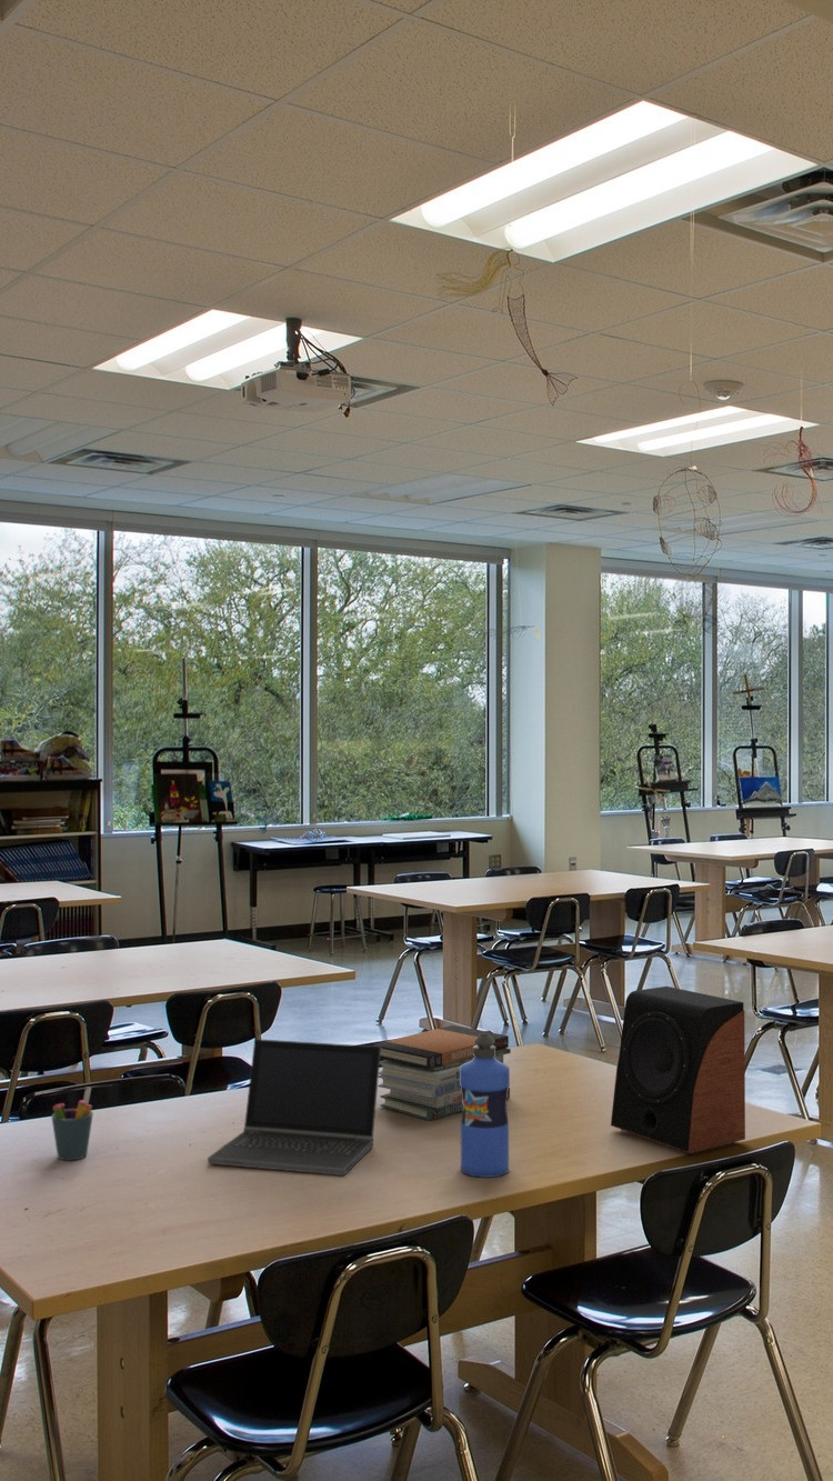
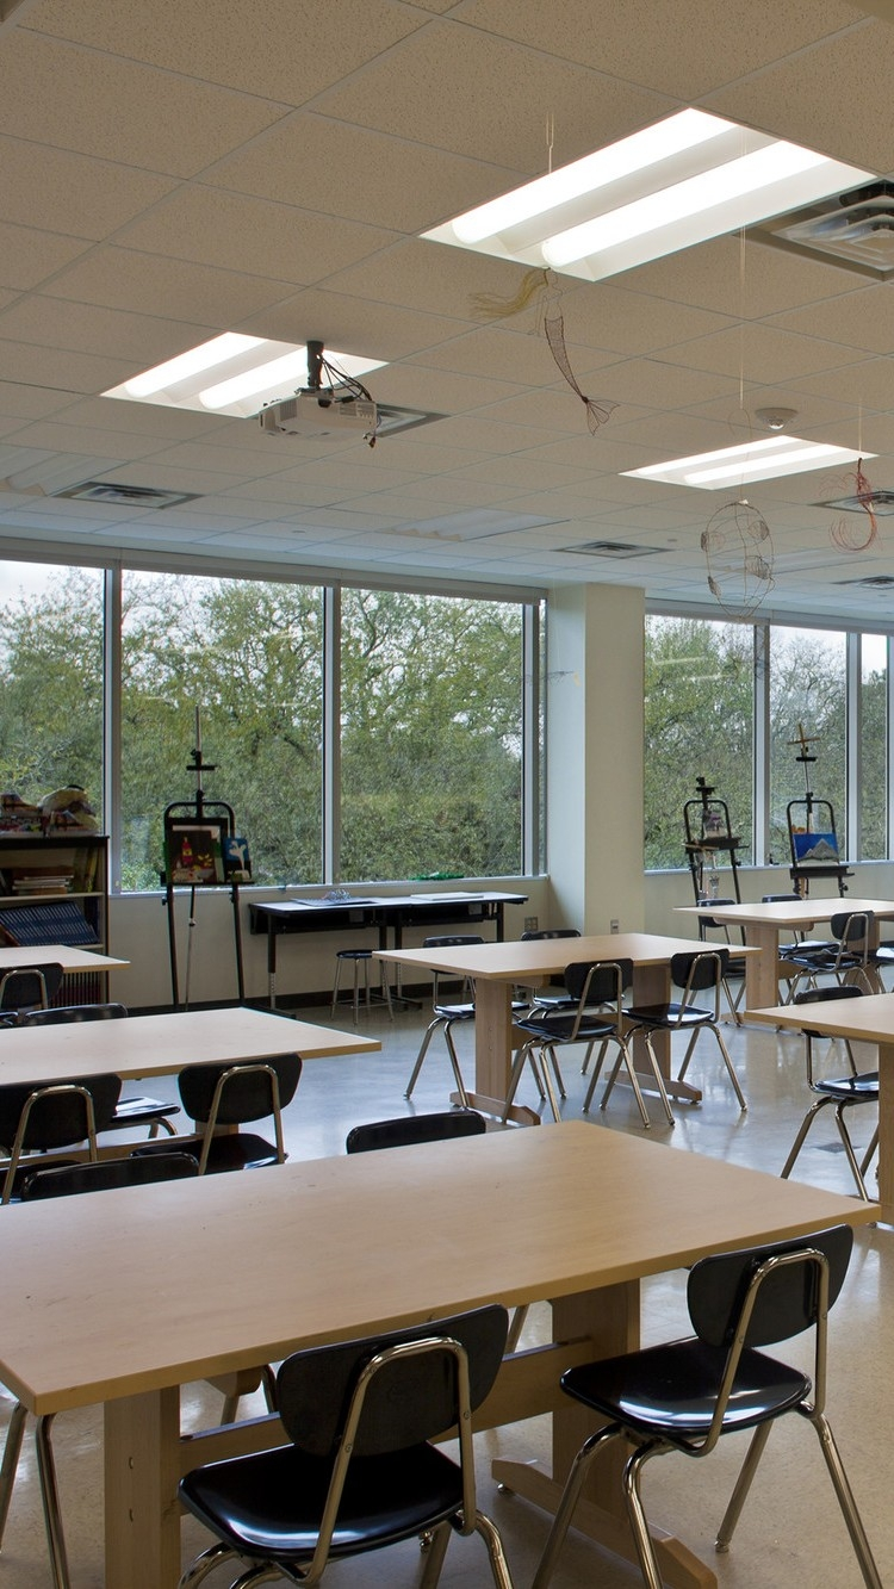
- laptop computer [207,1038,381,1177]
- water bottle [460,1034,511,1179]
- book stack [371,1024,512,1122]
- pen holder [50,1085,94,1161]
- speaker [610,985,746,1155]
